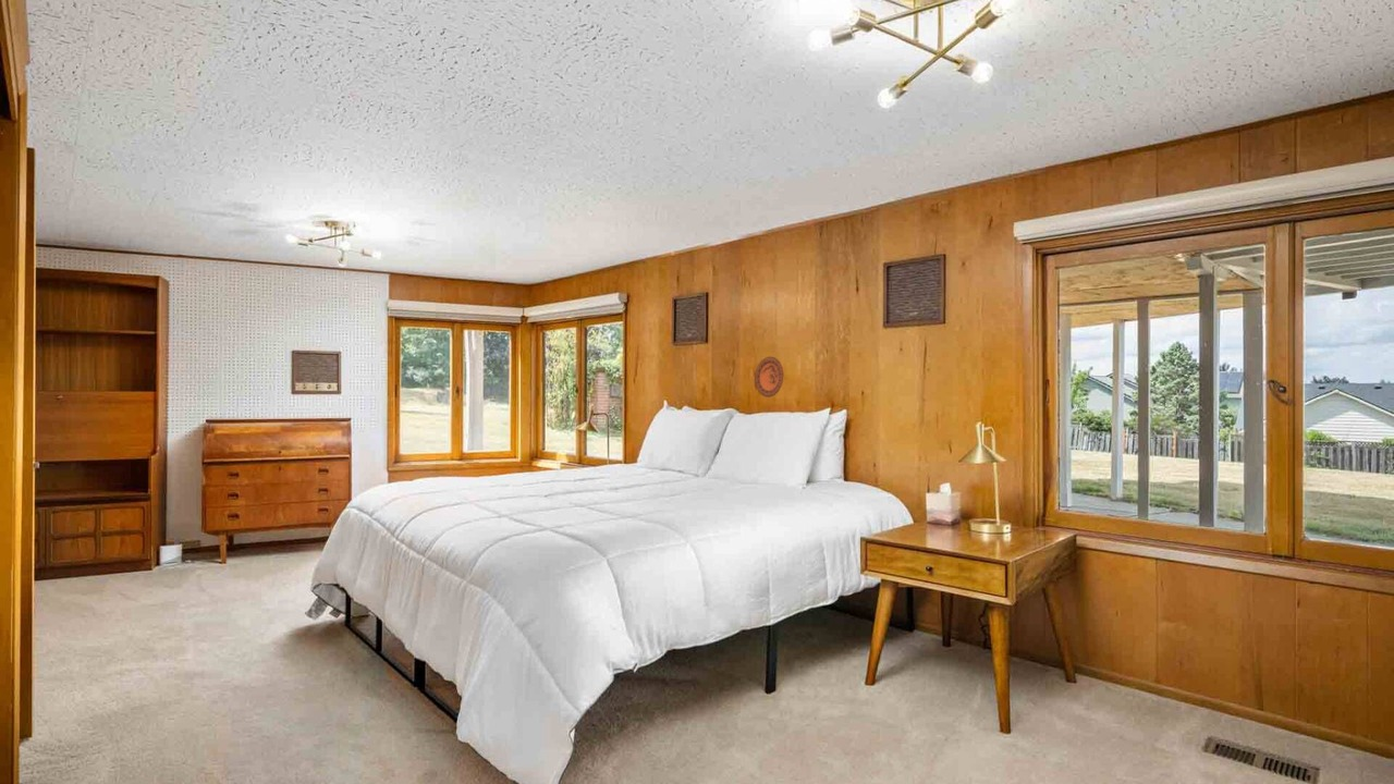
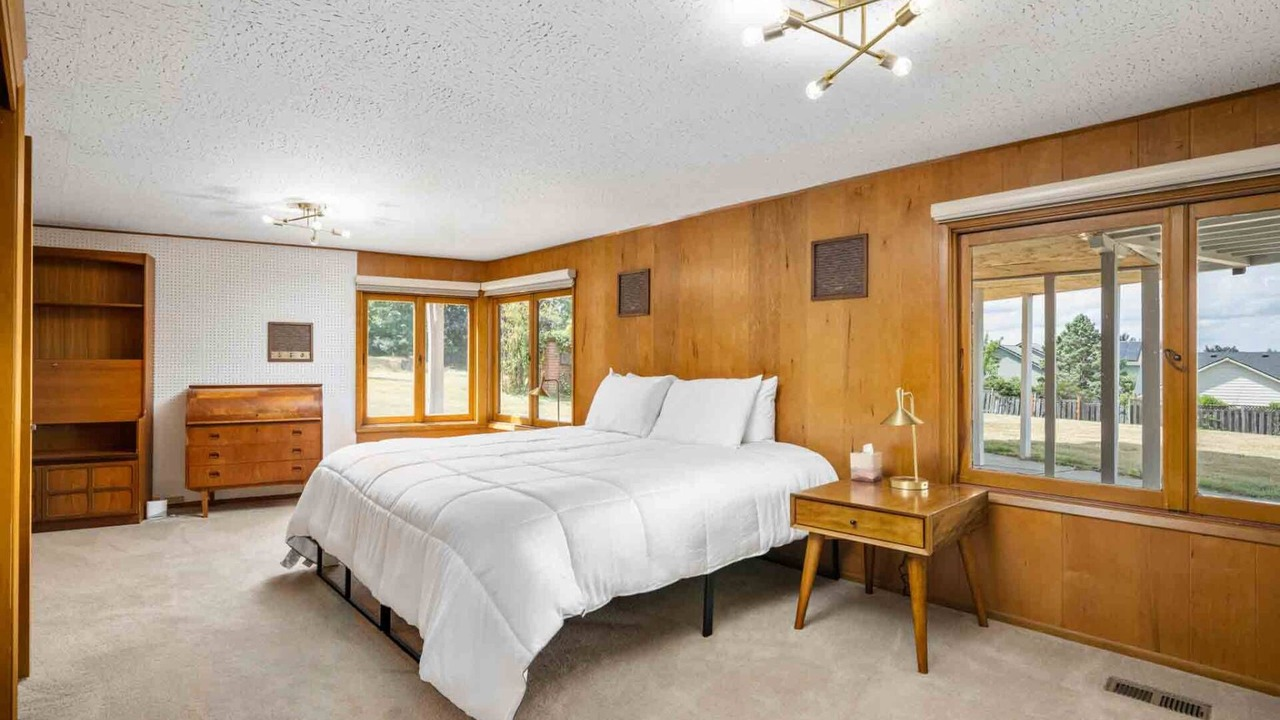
- decorative plate [754,356,785,399]
